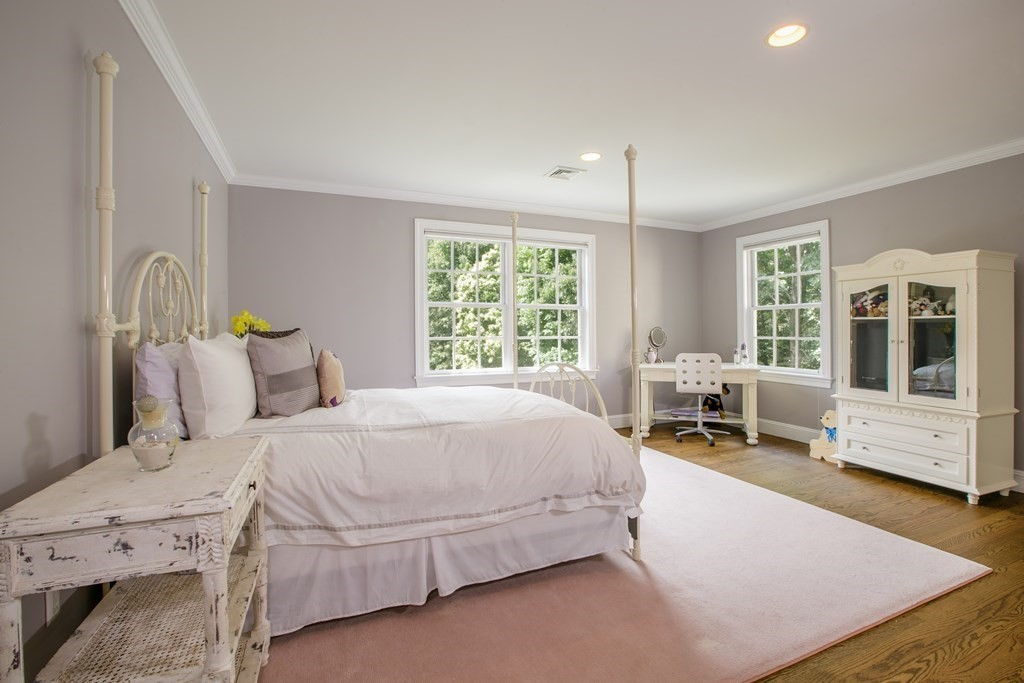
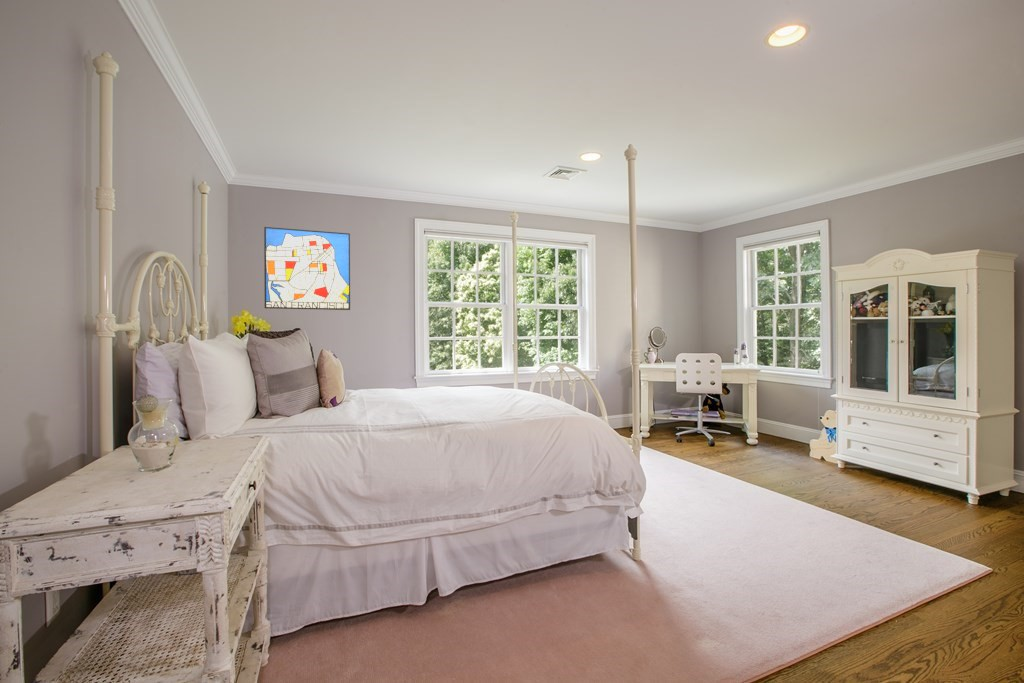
+ wall art [263,226,351,311]
